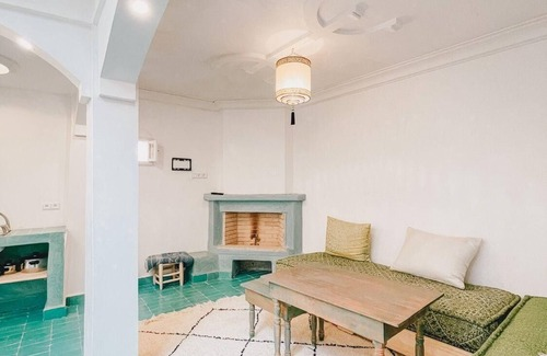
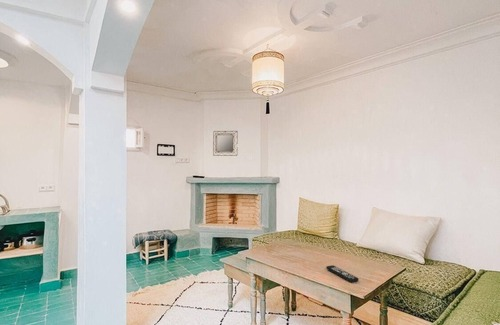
+ home mirror [212,130,239,157]
+ remote control [325,264,359,284]
